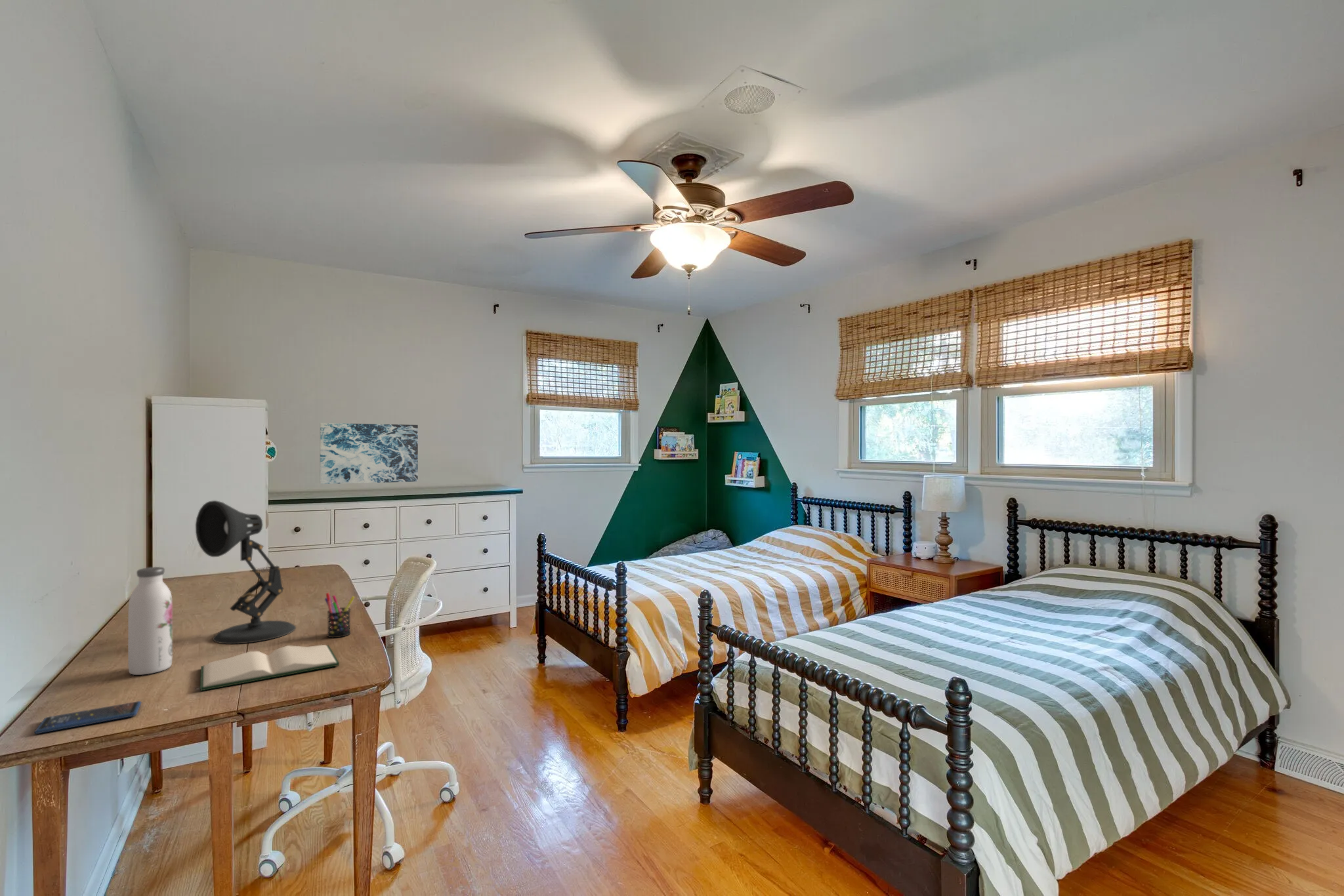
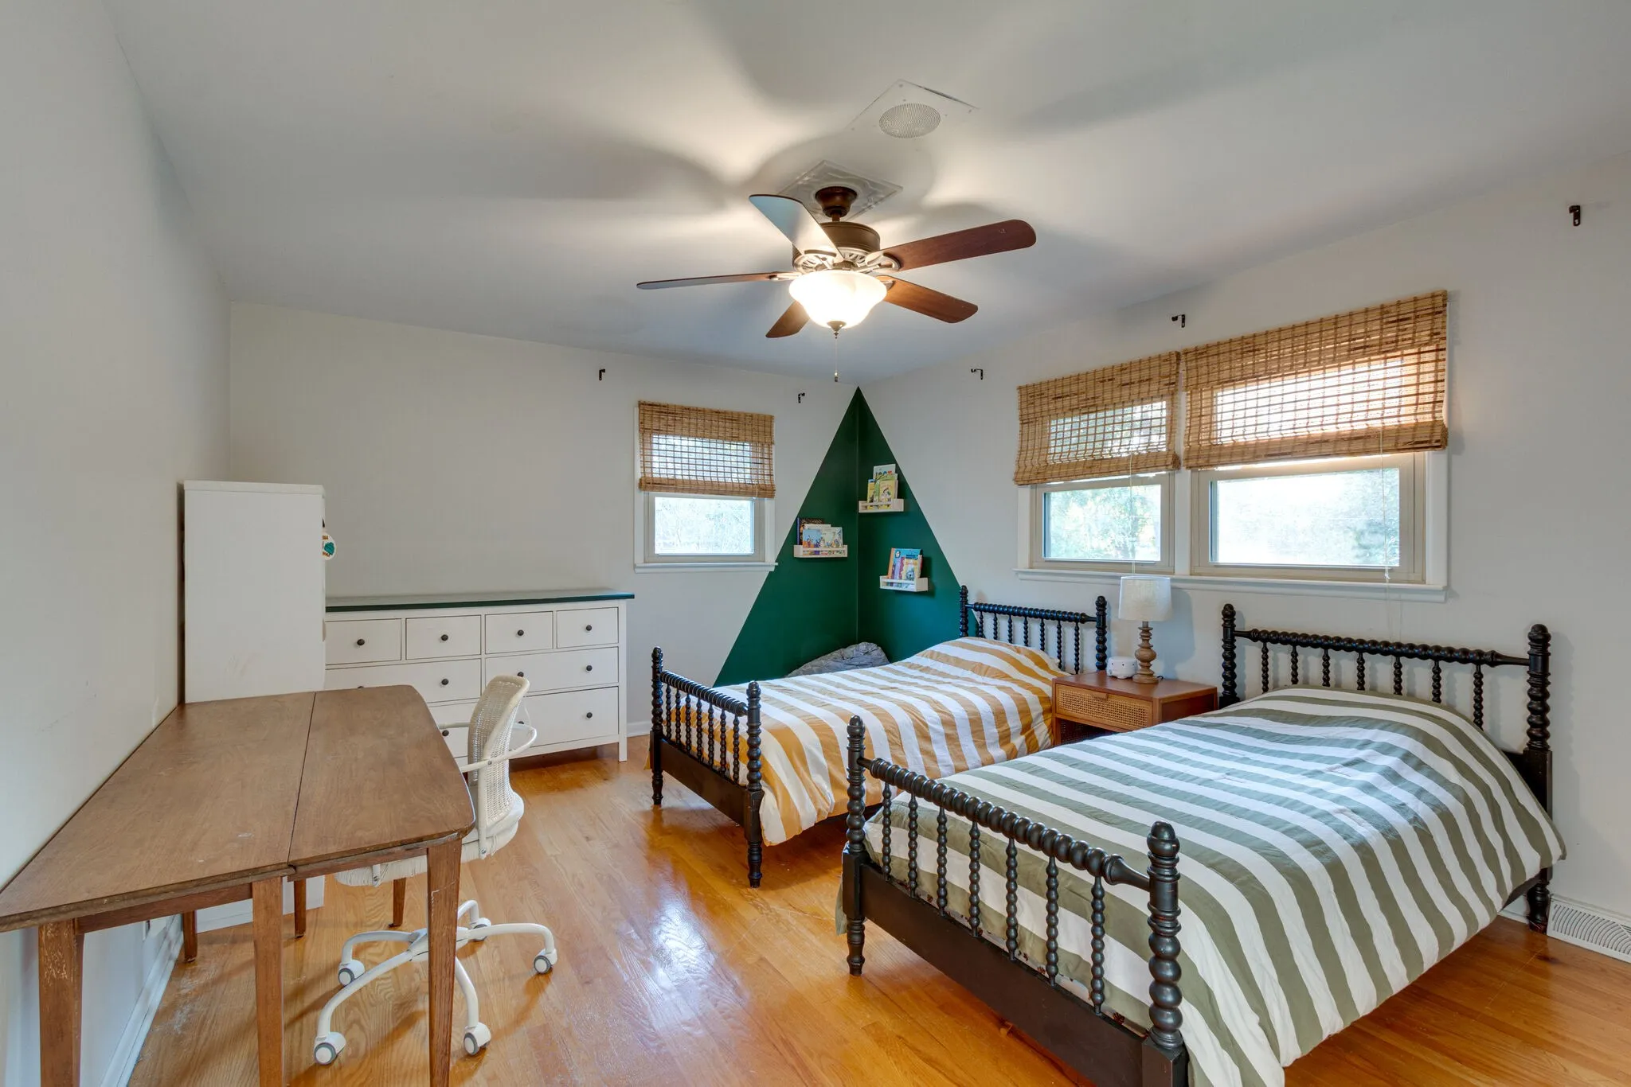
- water bottle [127,566,173,676]
- pen holder [324,592,356,638]
- desk lamp [195,500,297,645]
- smartphone [33,701,142,735]
- hardback book [200,644,340,692]
- wall art [319,422,419,485]
